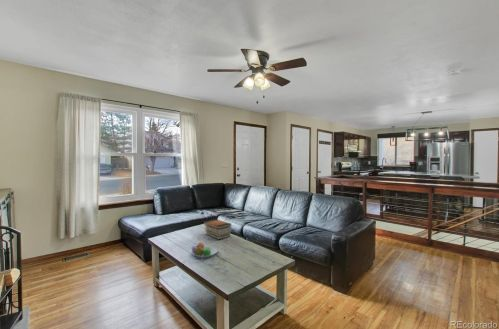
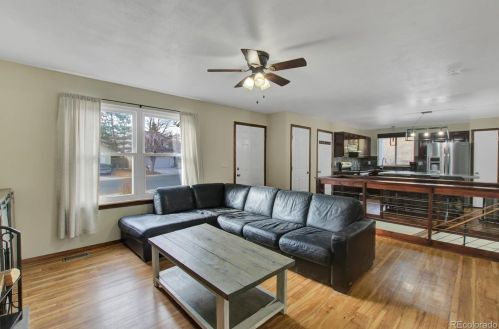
- book stack [203,218,232,240]
- fruit bowl [191,241,219,259]
